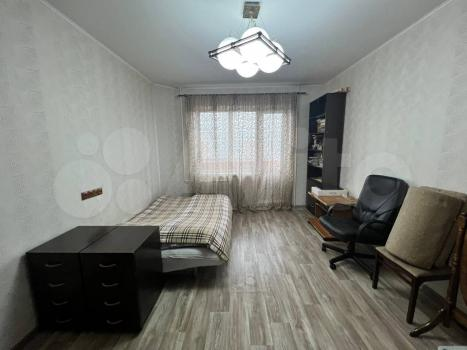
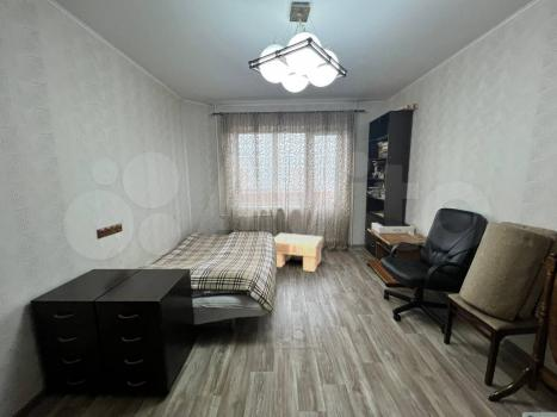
+ footstool [273,232,324,273]
